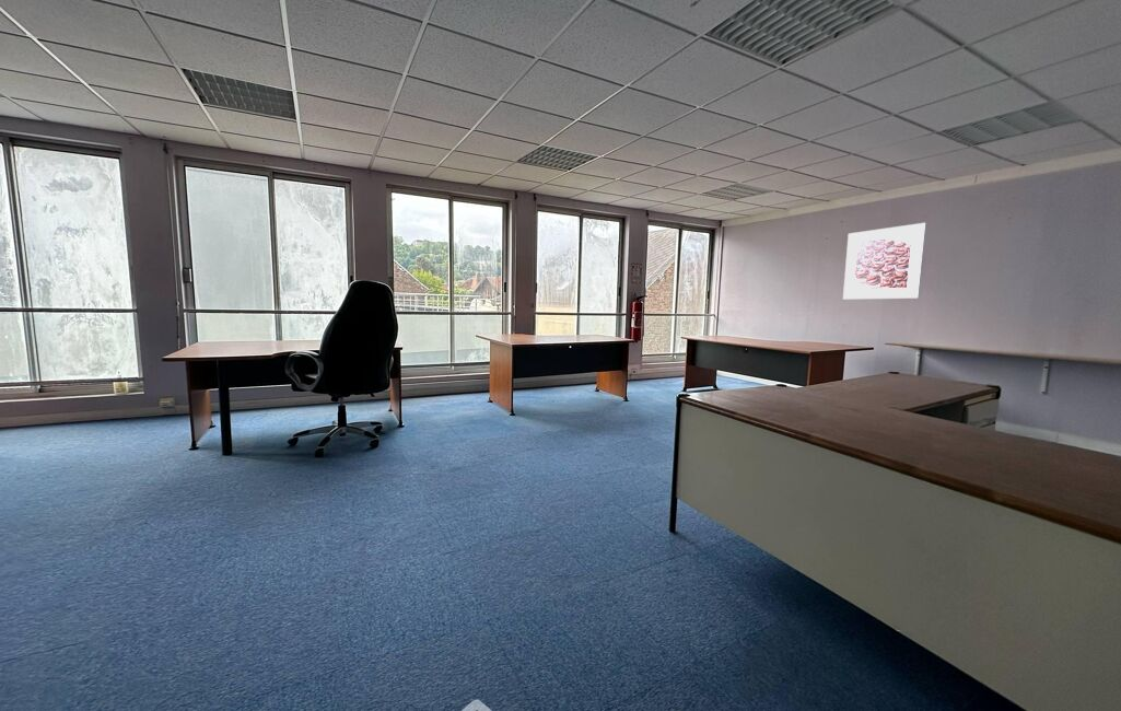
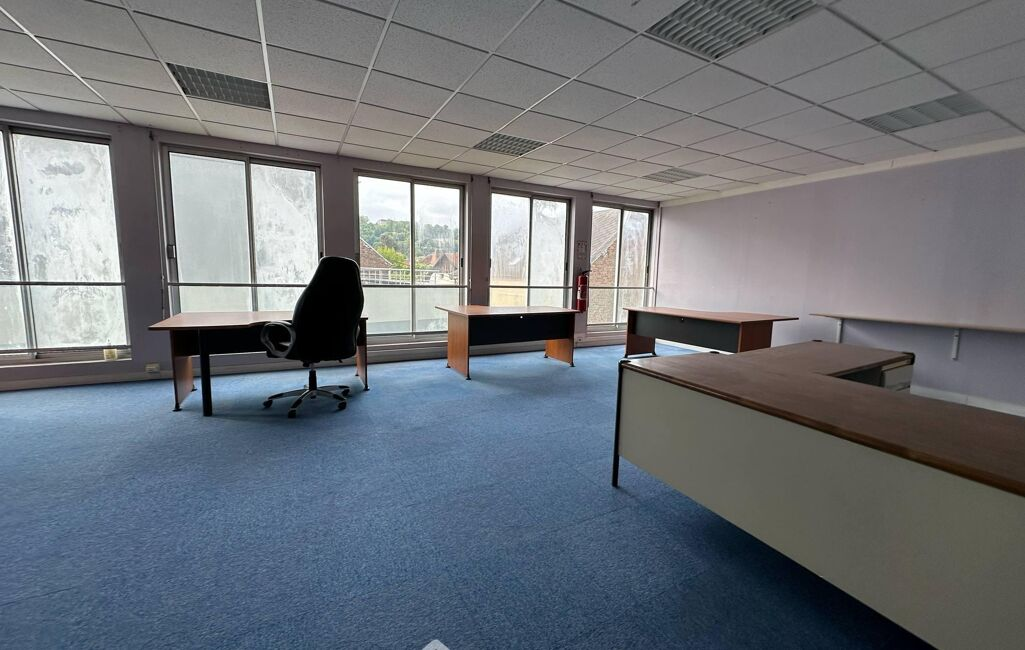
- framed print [842,222,927,300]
